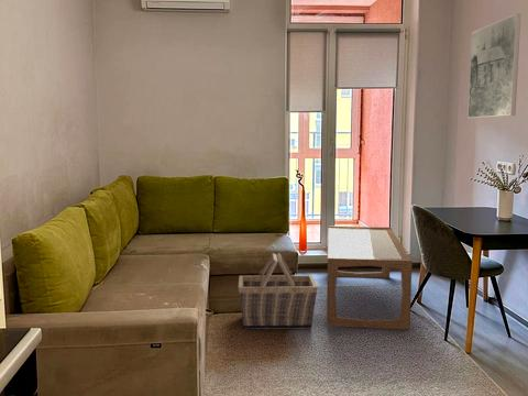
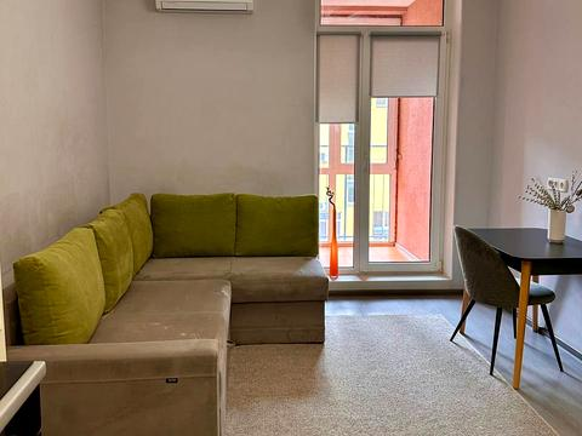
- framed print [466,13,522,119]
- coffee table [326,224,414,330]
- basket [238,252,318,330]
